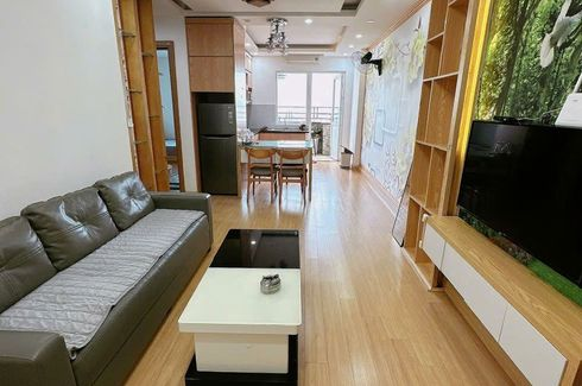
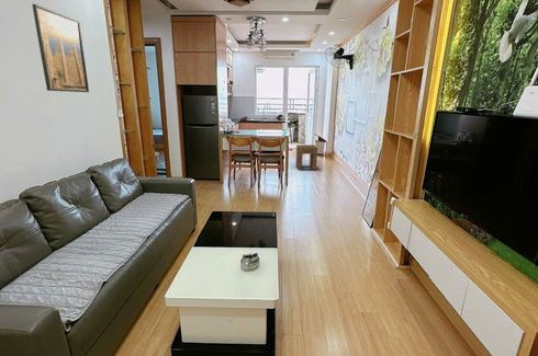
+ stool [295,143,318,171]
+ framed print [31,3,90,93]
